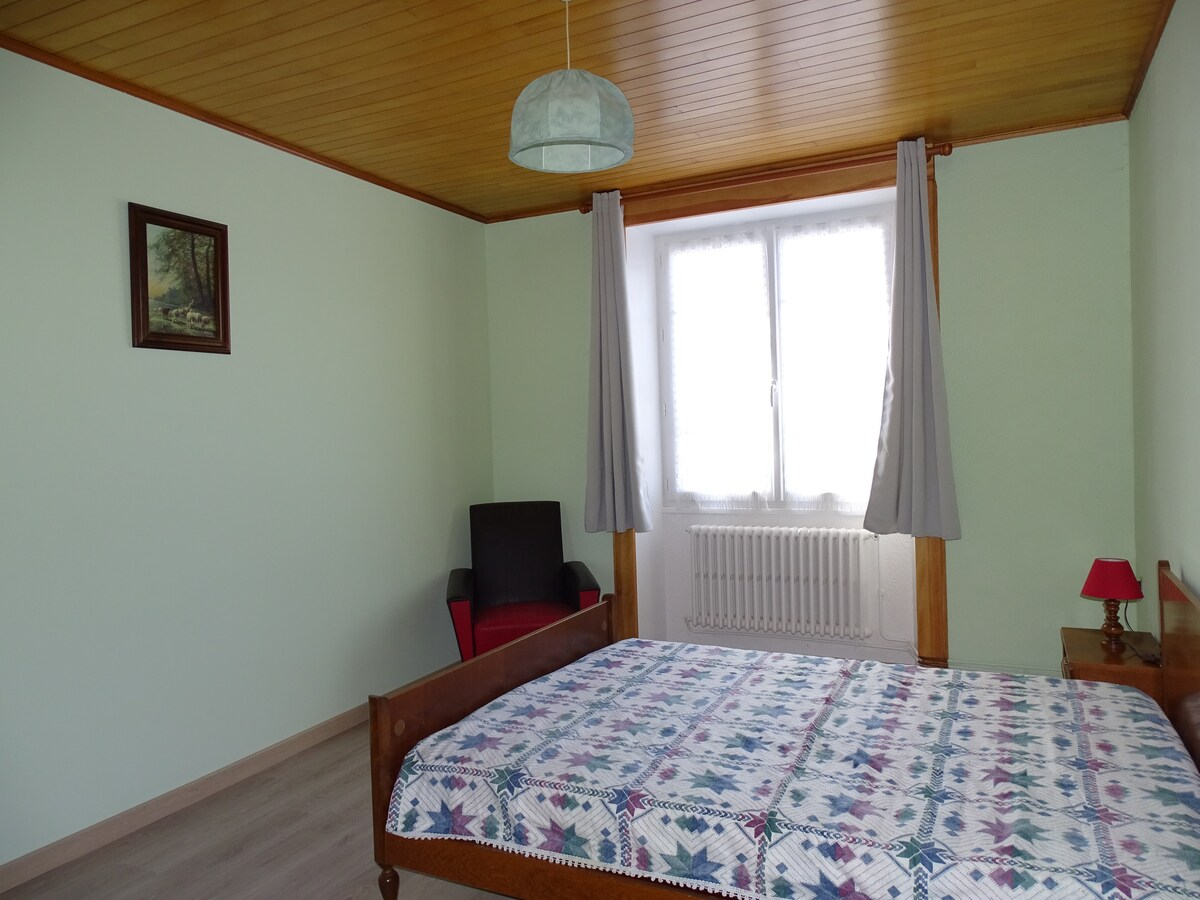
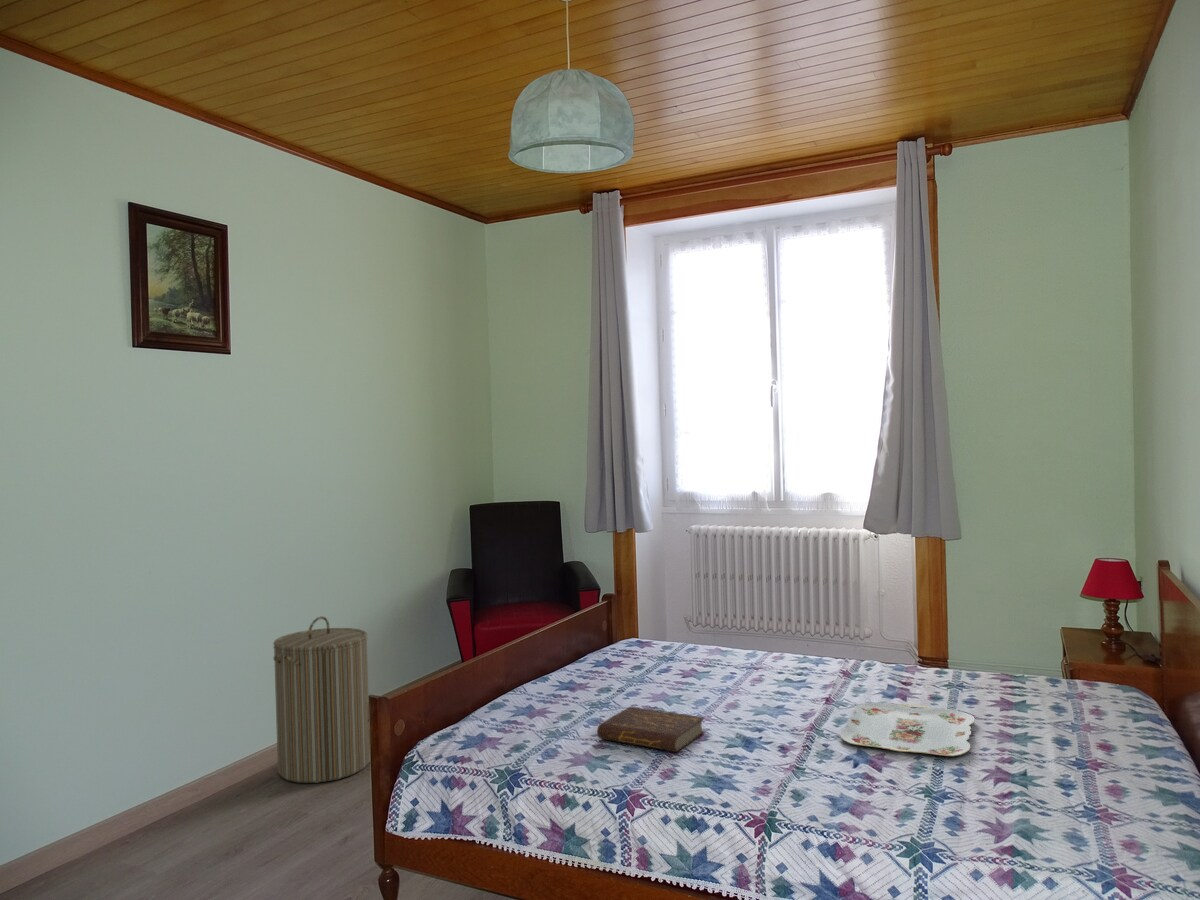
+ serving tray [839,701,976,757]
+ laundry hamper [272,615,370,784]
+ book [596,706,706,753]
